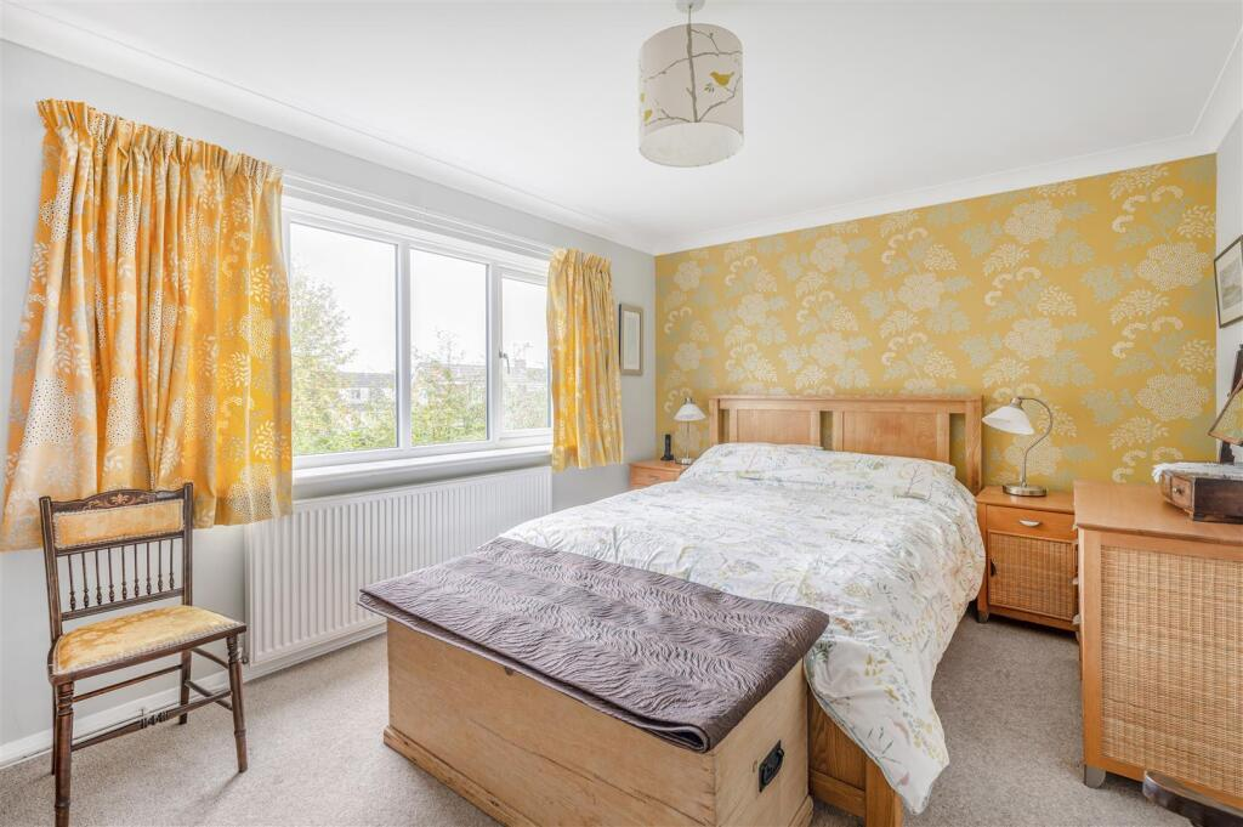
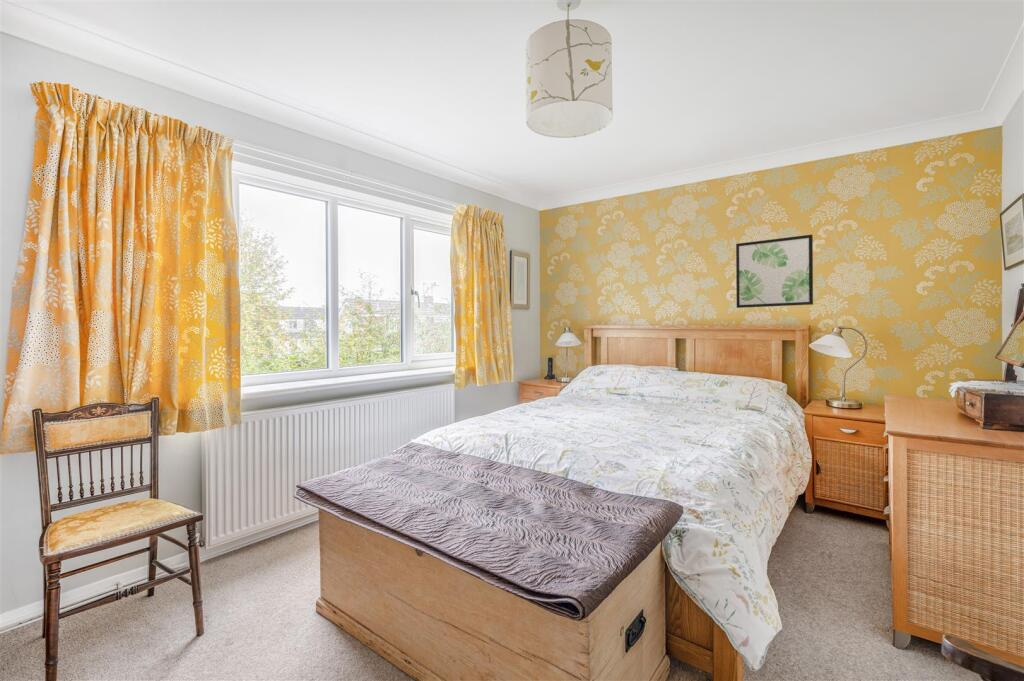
+ wall art [735,234,814,309]
